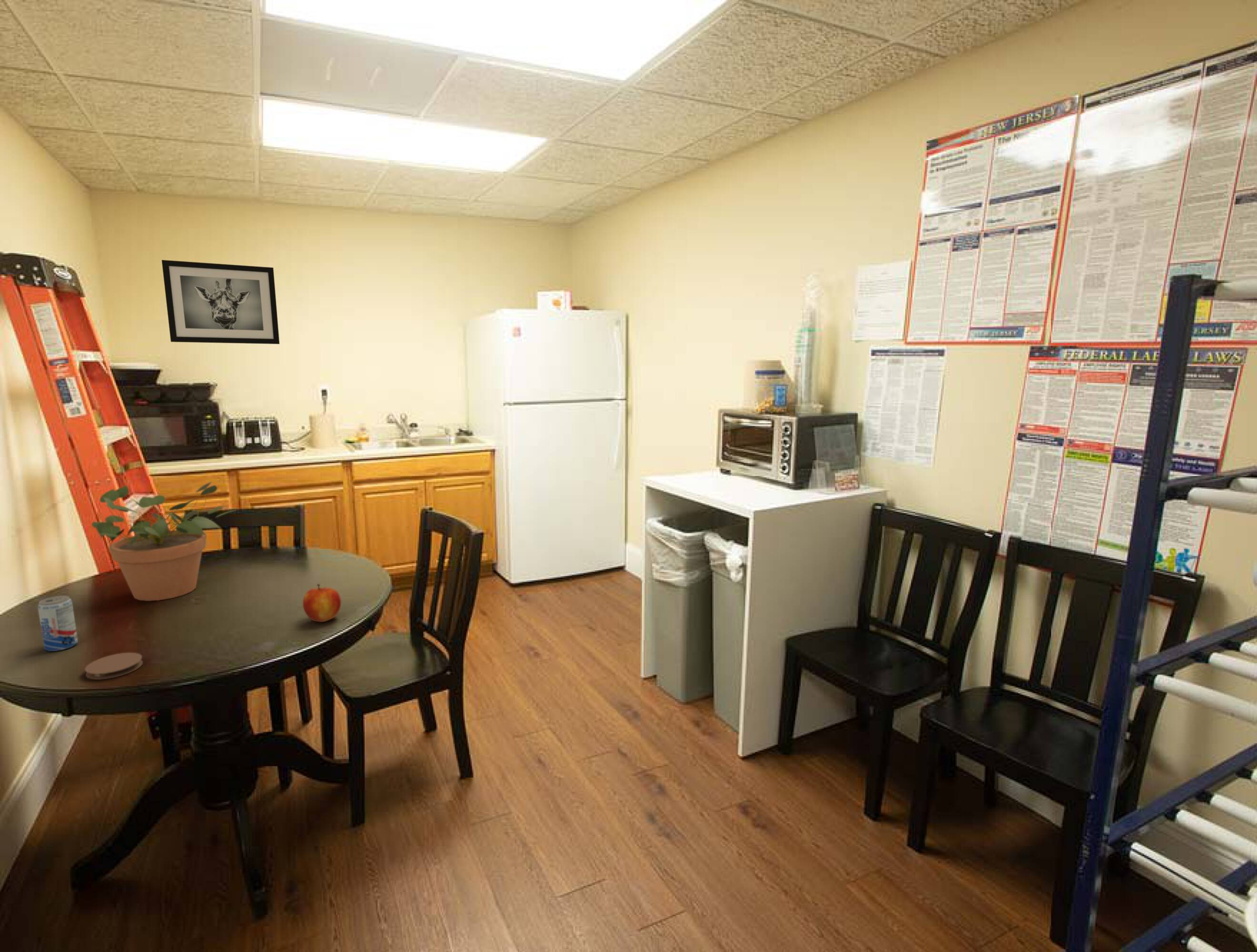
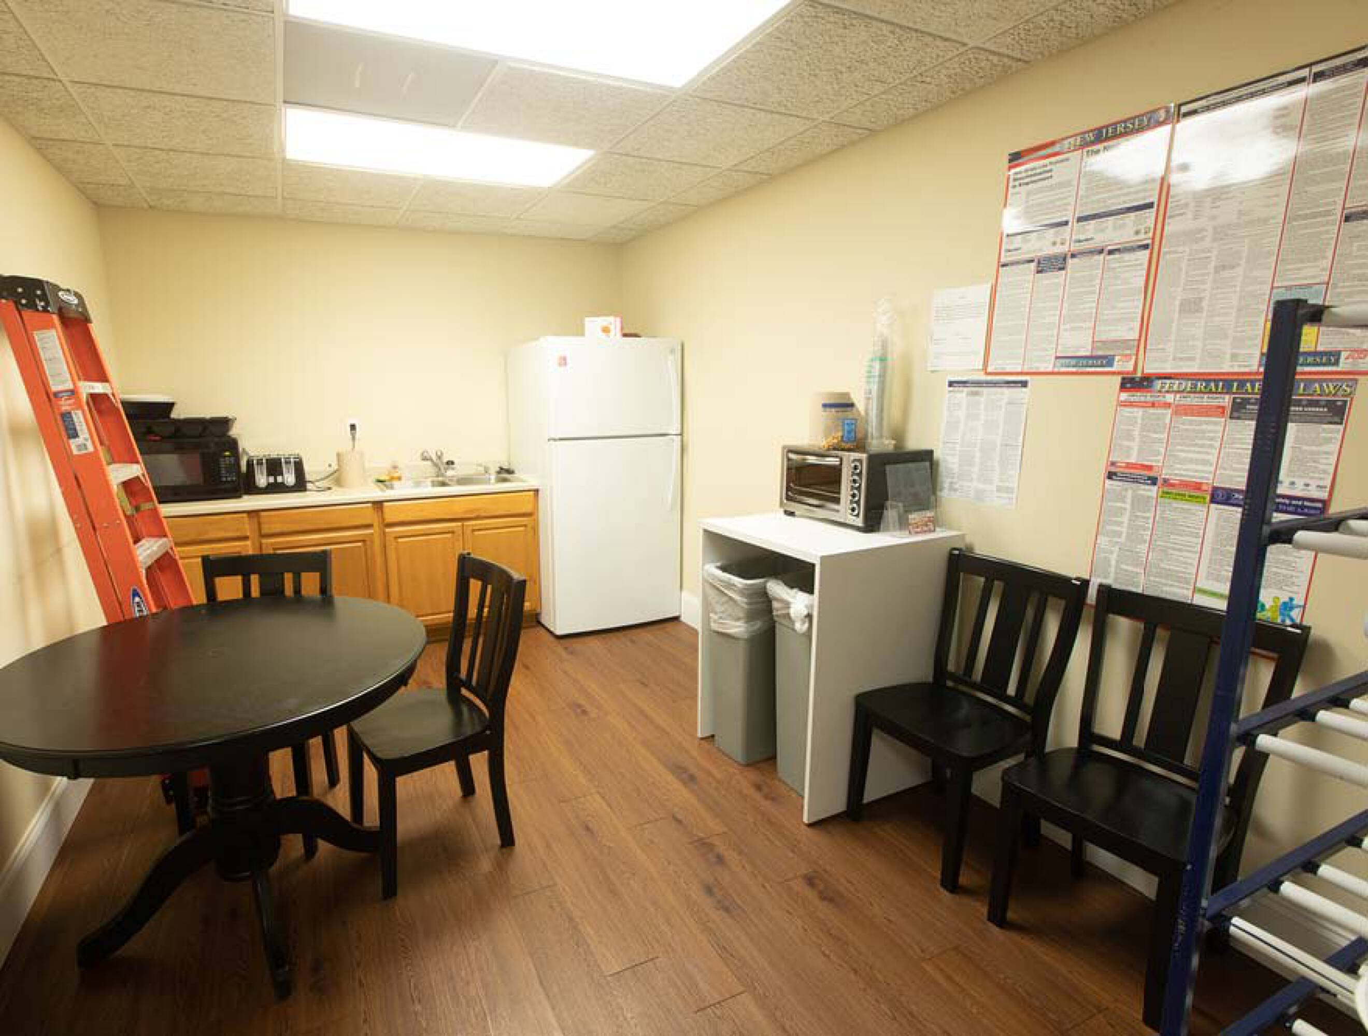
- coaster [84,652,143,680]
- apple [302,584,341,623]
- wall art [161,259,280,345]
- potted plant [91,481,236,602]
- beverage can [37,595,79,652]
